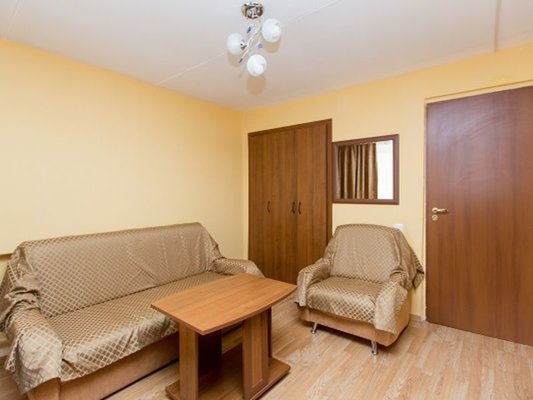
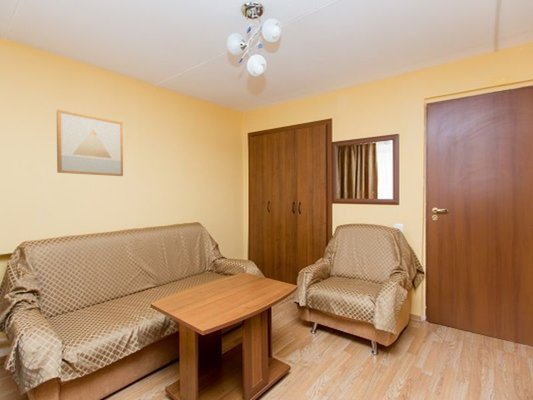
+ wall art [56,109,124,177]
